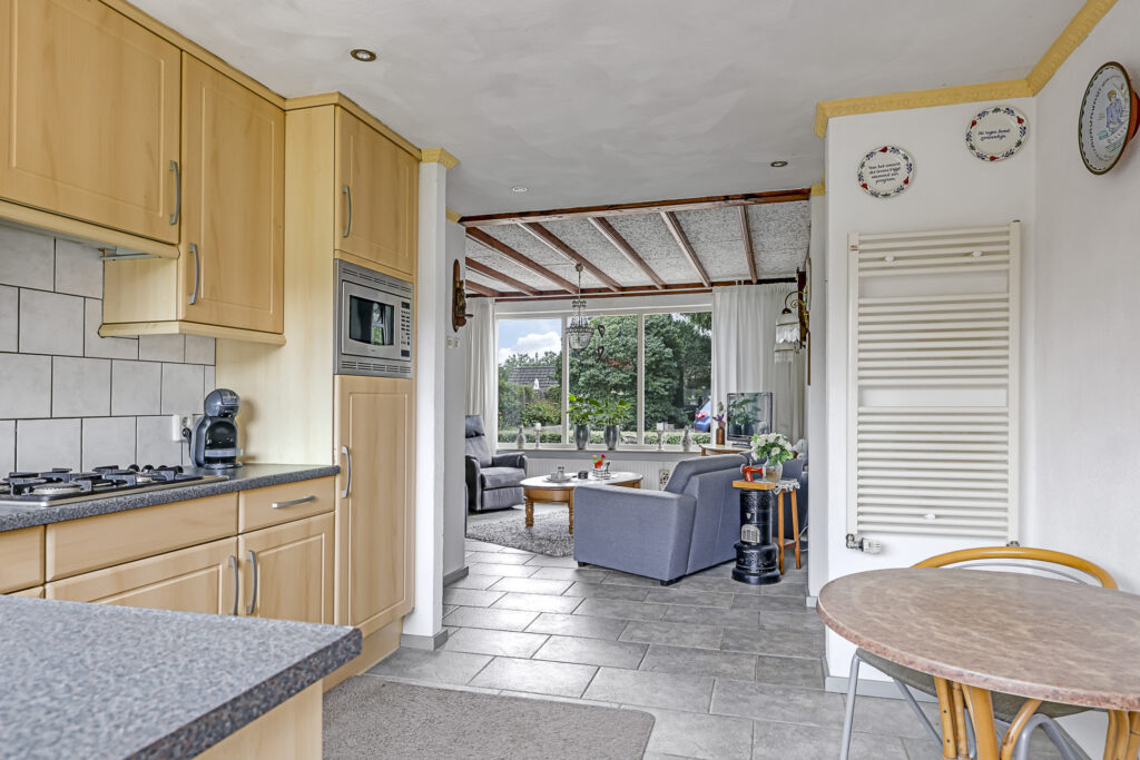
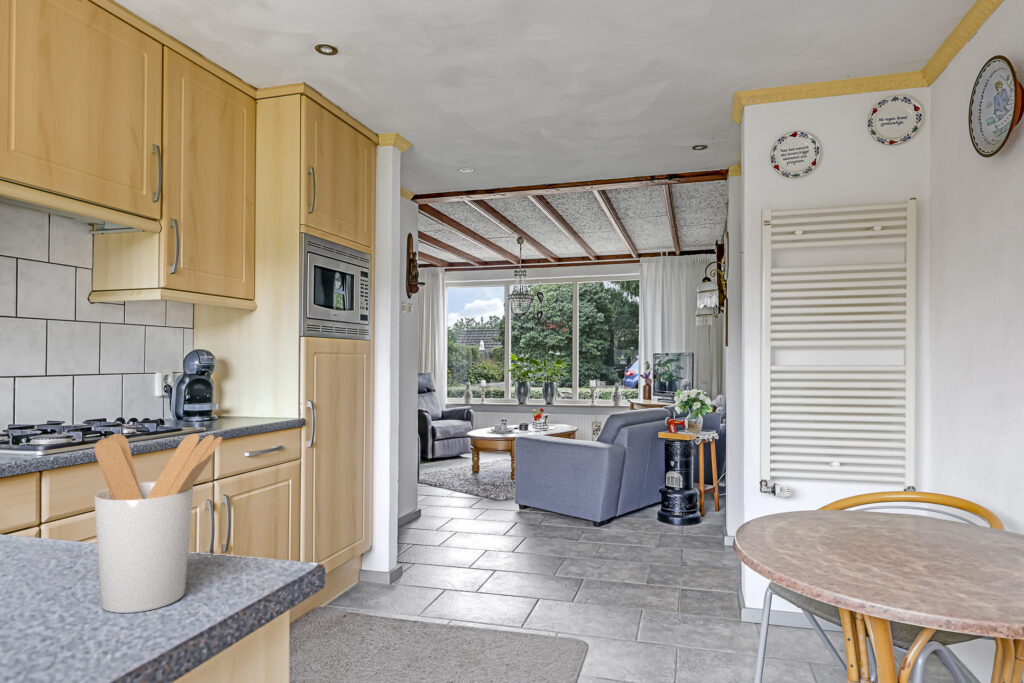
+ utensil holder [93,433,224,614]
